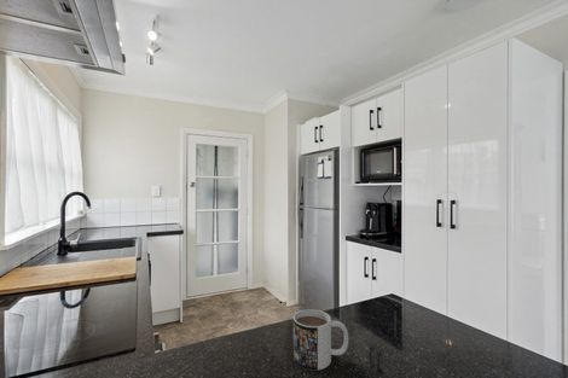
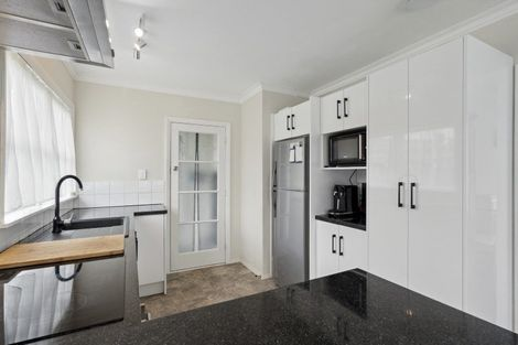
- mug [292,308,349,372]
